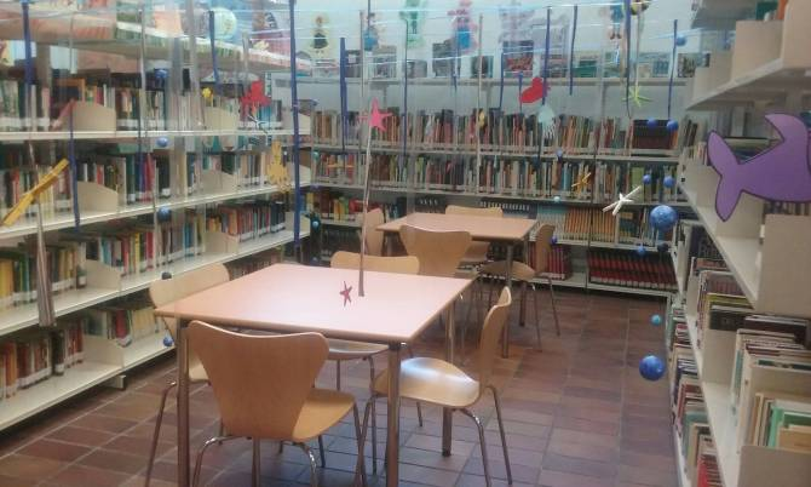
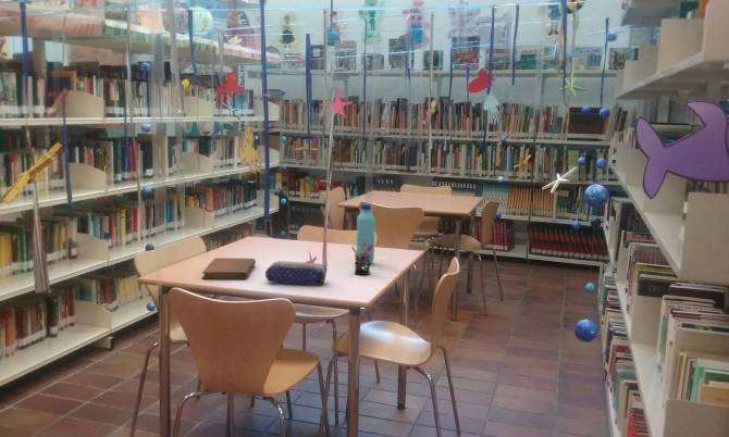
+ pencil case [264,260,329,286]
+ water bottle [356,203,376,265]
+ pen holder [350,241,373,276]
+ notebook [201,257,257,280]
